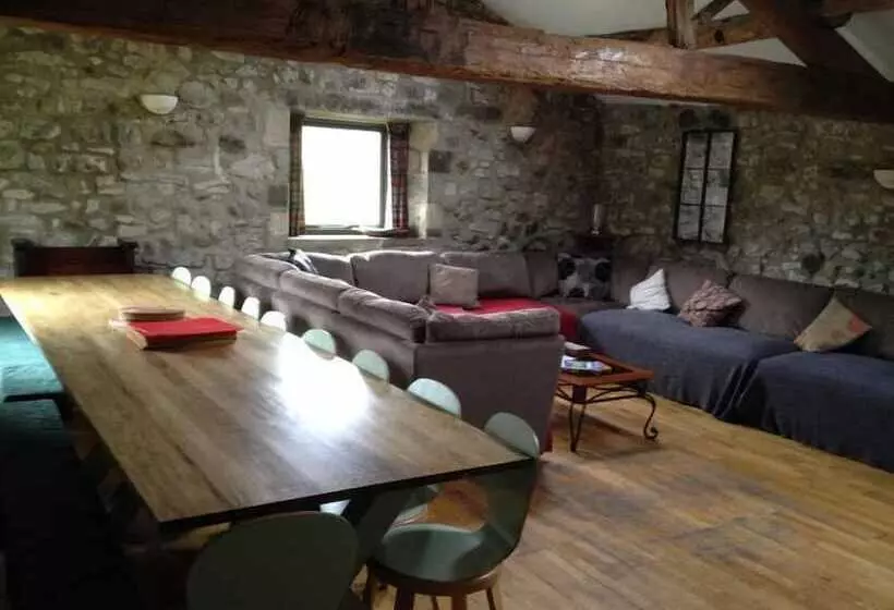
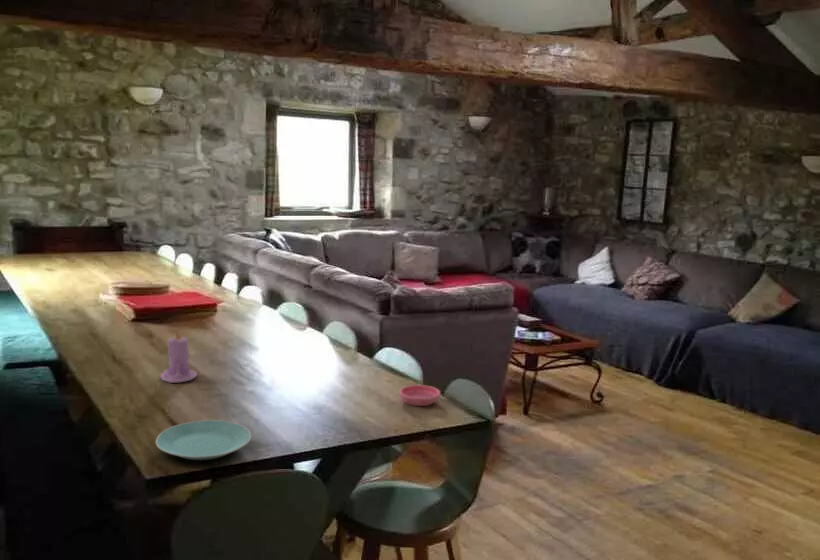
+ plate [155,419,252,461]
+ saucer [398,384,441,407]
+ candle [160,331,198,384]
